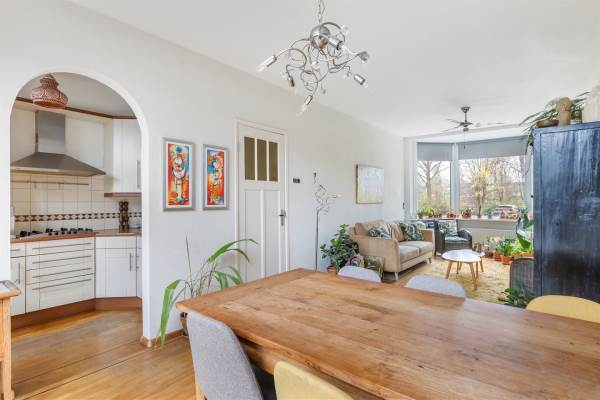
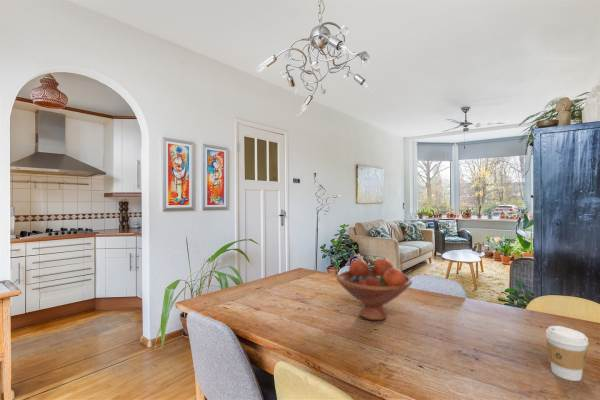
+ fruit bowl [336,258,413,321]
+ coffee cup [545,325,589,382]
